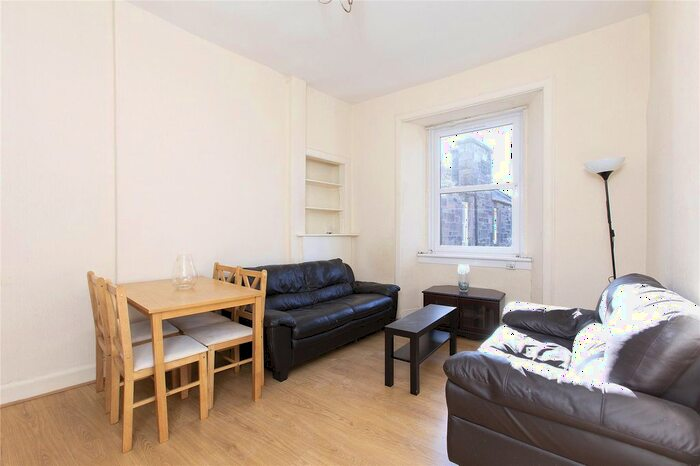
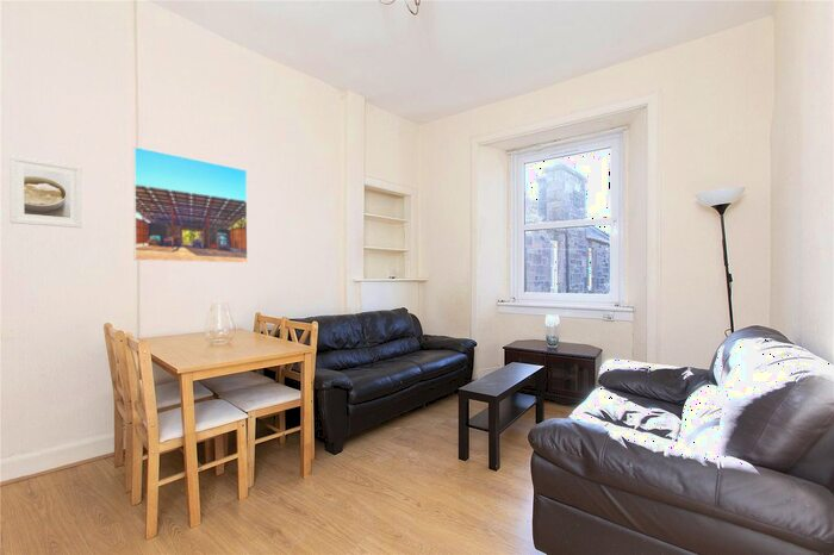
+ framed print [8,154,83,229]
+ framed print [132,145,249,264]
